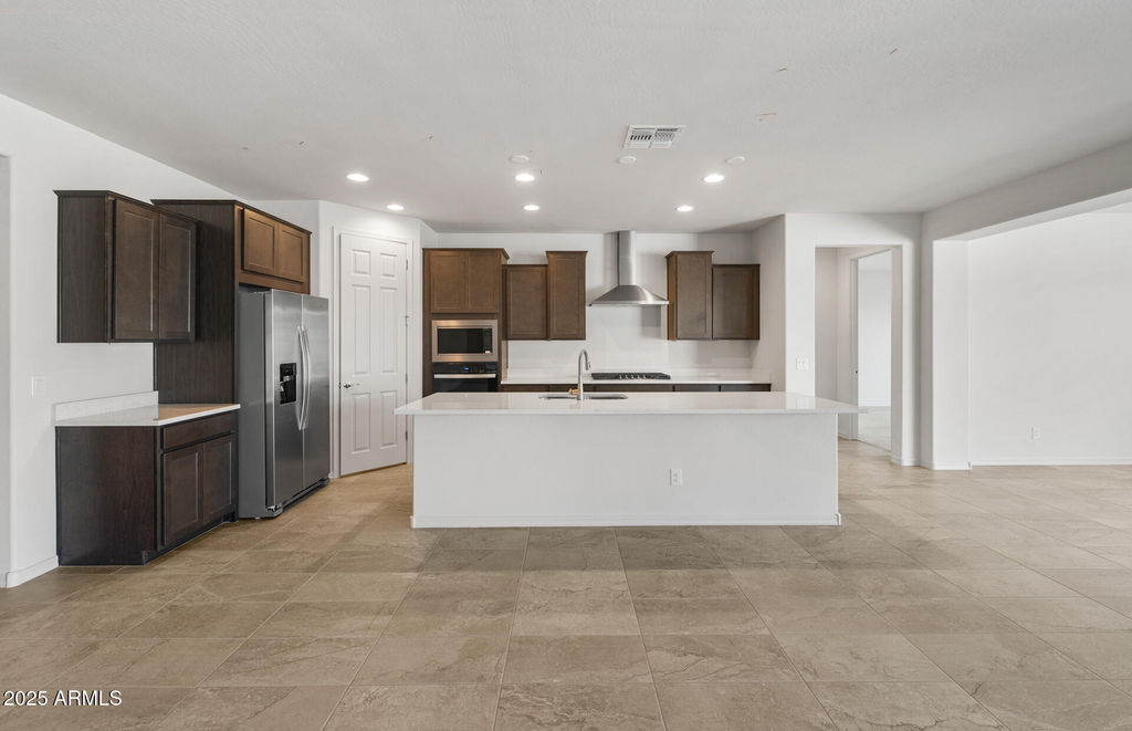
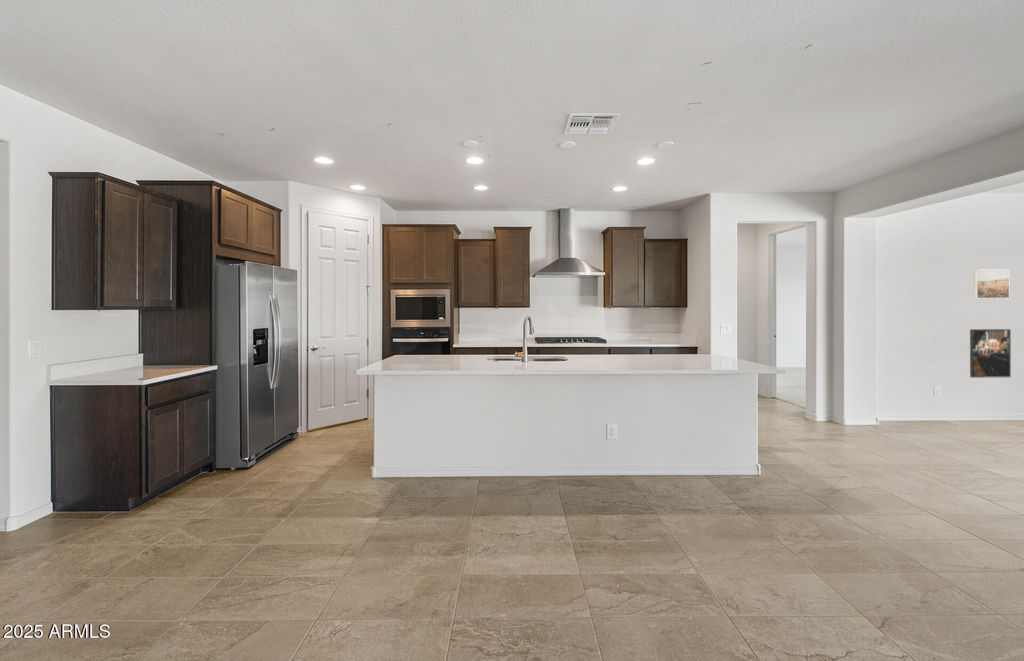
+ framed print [969,328,1012,379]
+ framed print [973,269,1010,299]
